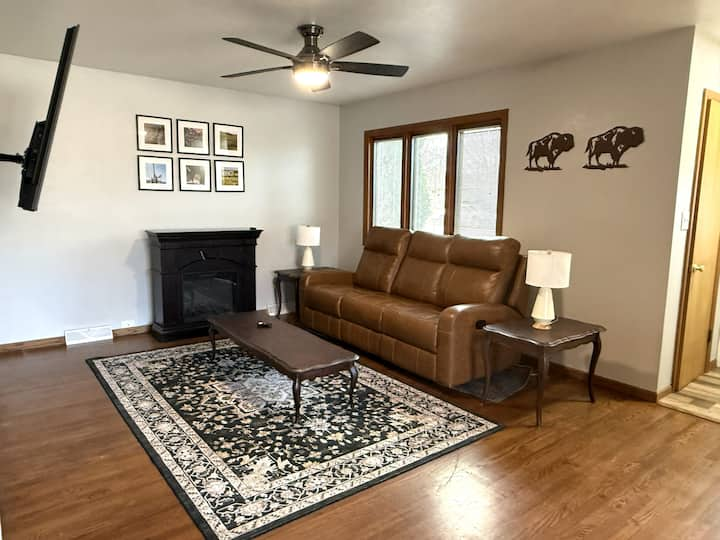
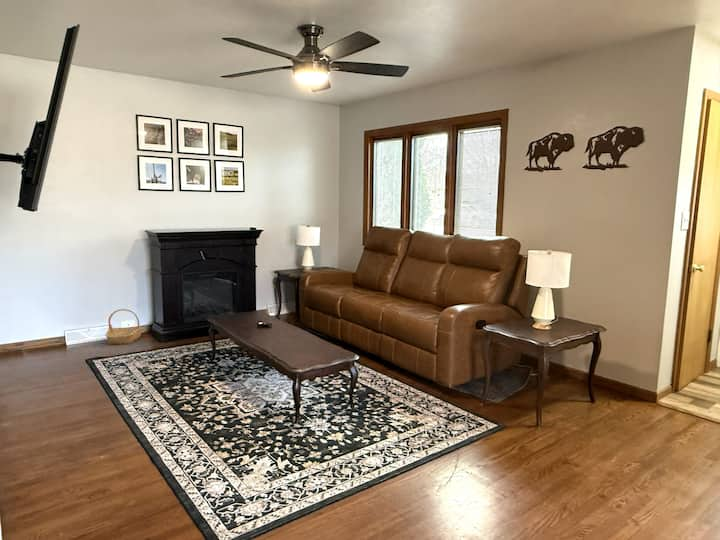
+ basket [105,308,144,345]
